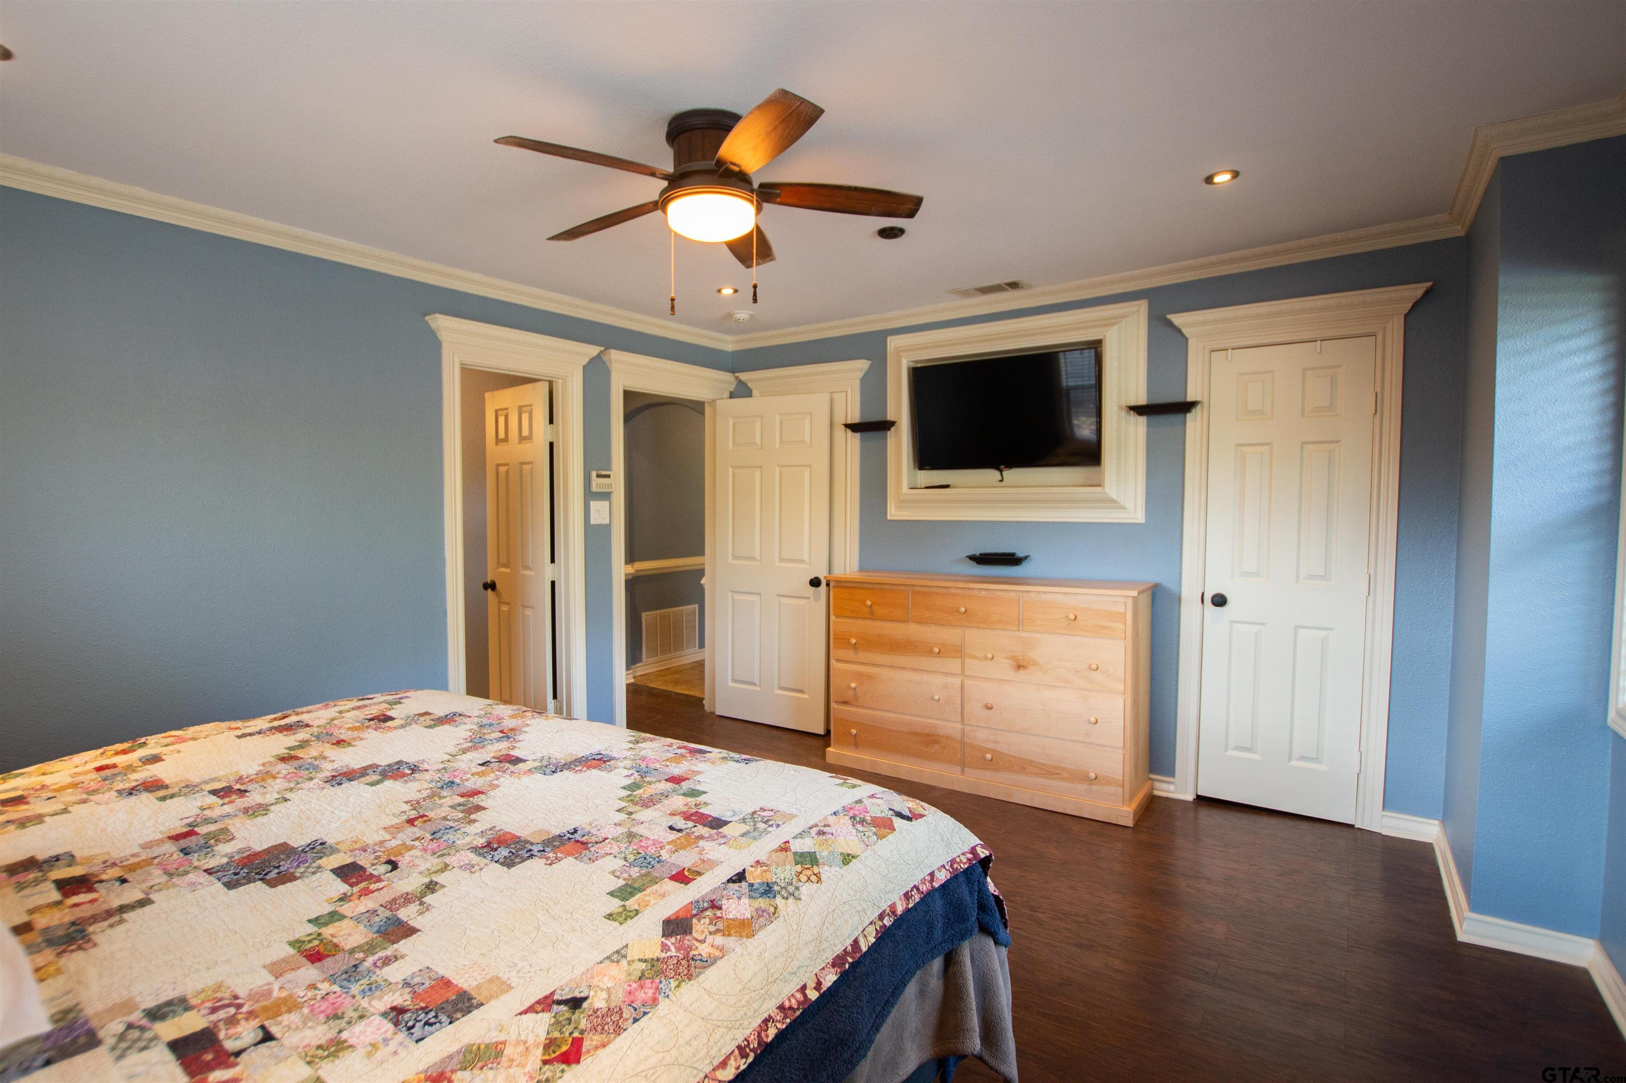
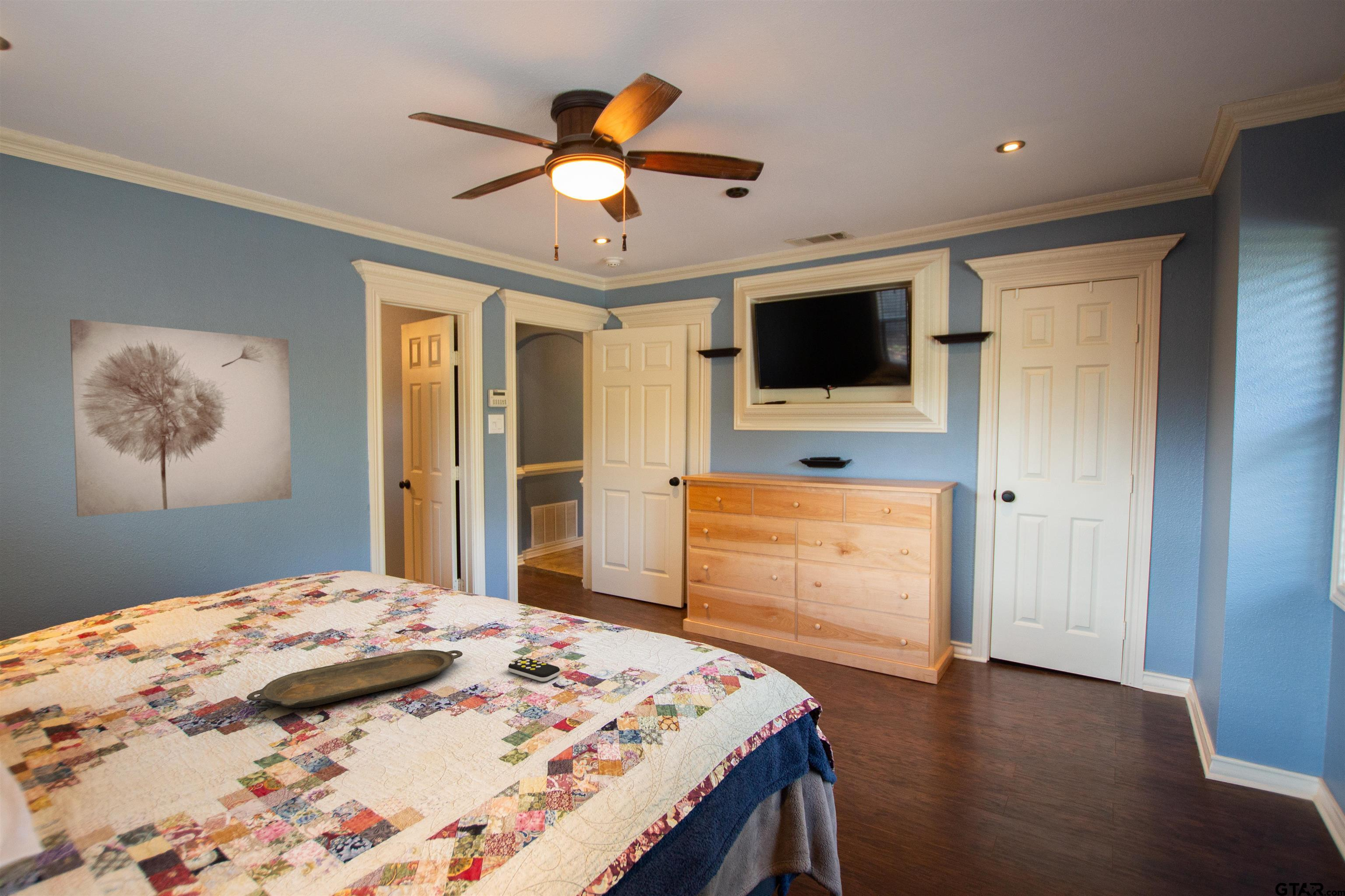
+ wall art [69,319,292,517]
+ serving tray [246,649,463,708]
+ remote control [508,657,560,682]
